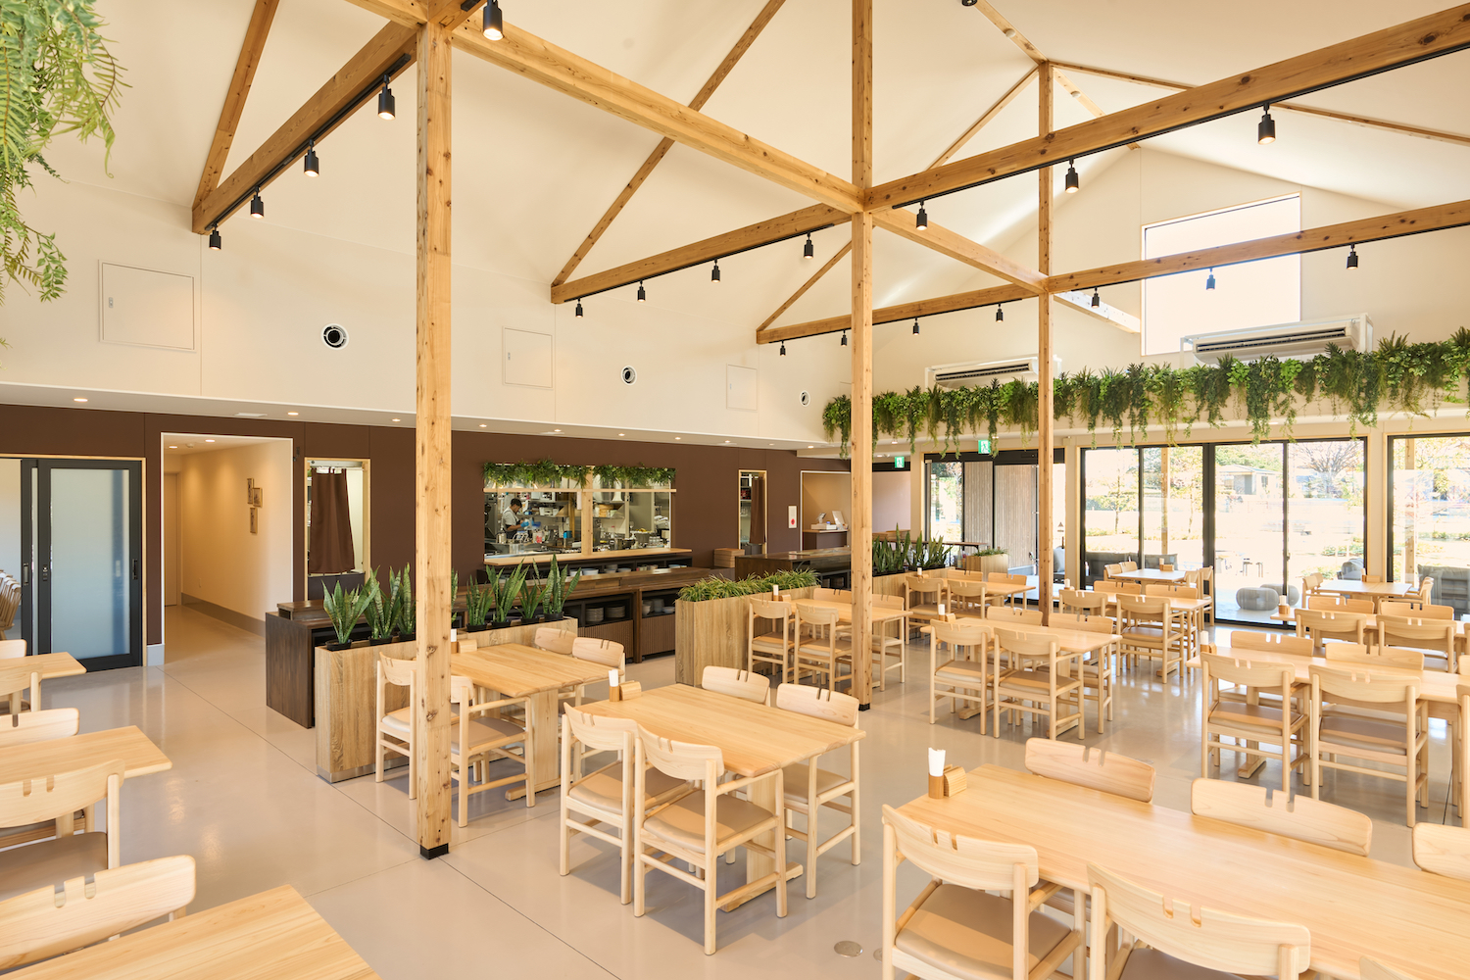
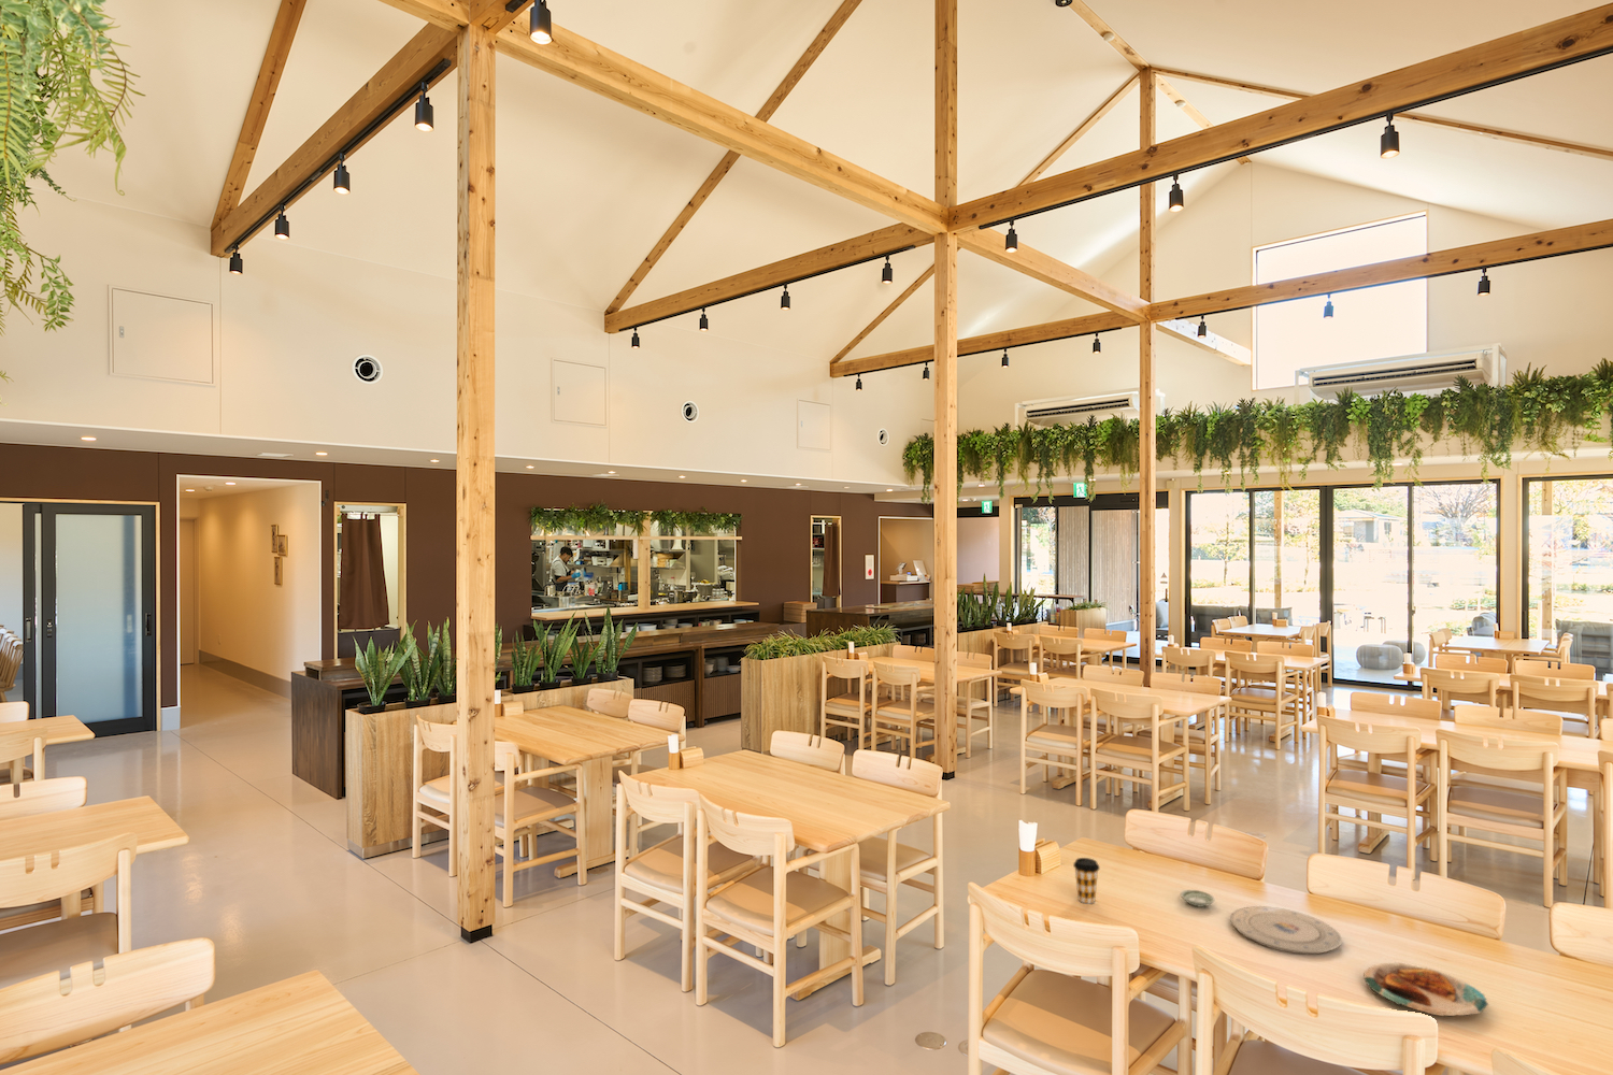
+ plate [1229,905,1343,955]
+ plate [1362,962,1489,1017]
+ coffee cup [1072,857,1102,905]
+ saucer [1180,889,1216,908]
